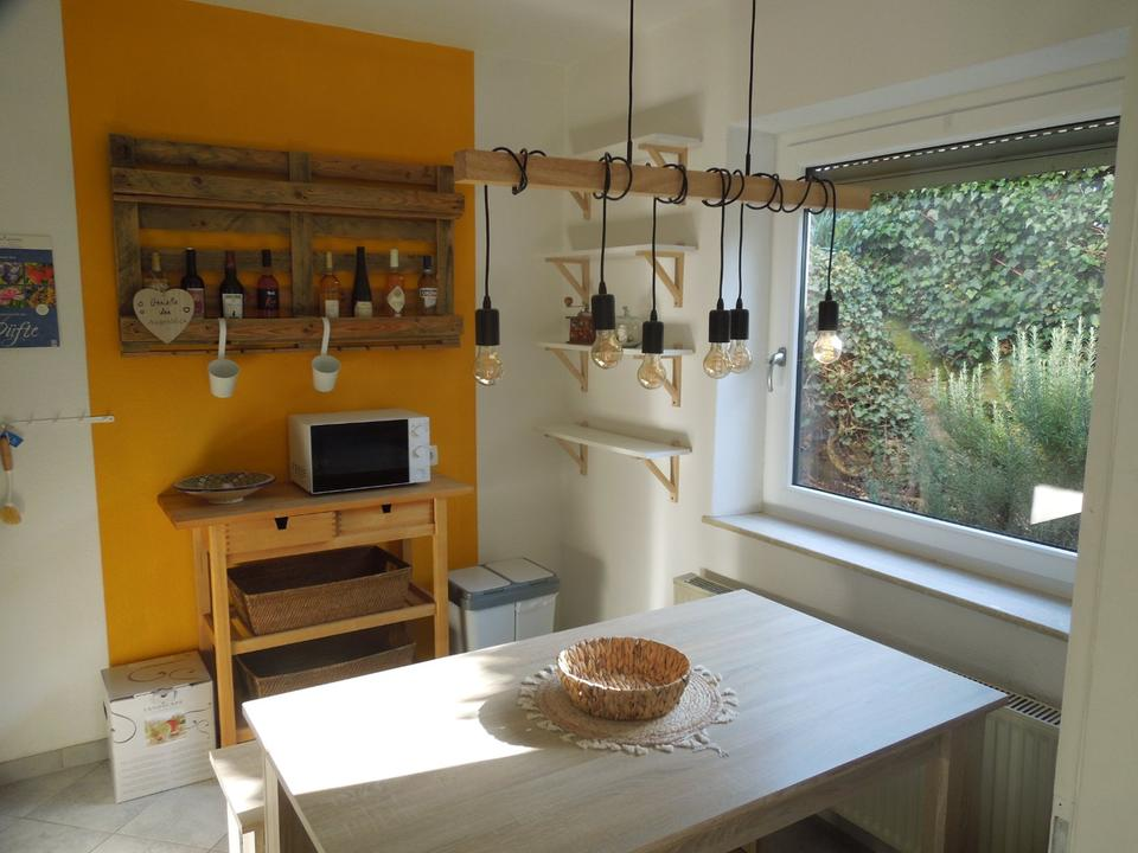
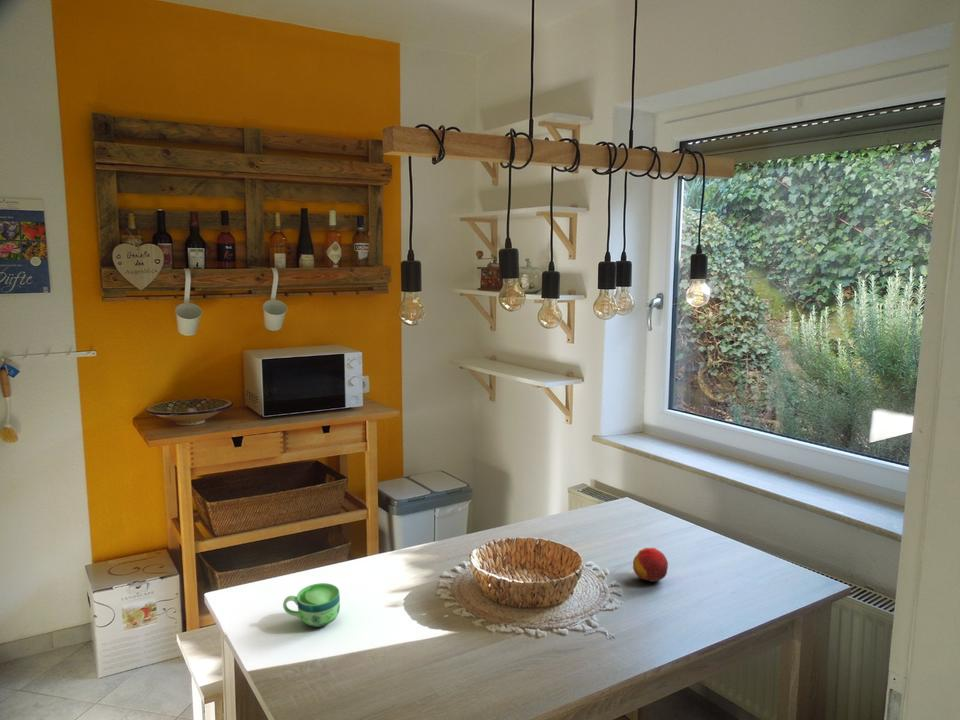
+ cup [282,582,341,628]
+ fruit [632,547,669,583]
